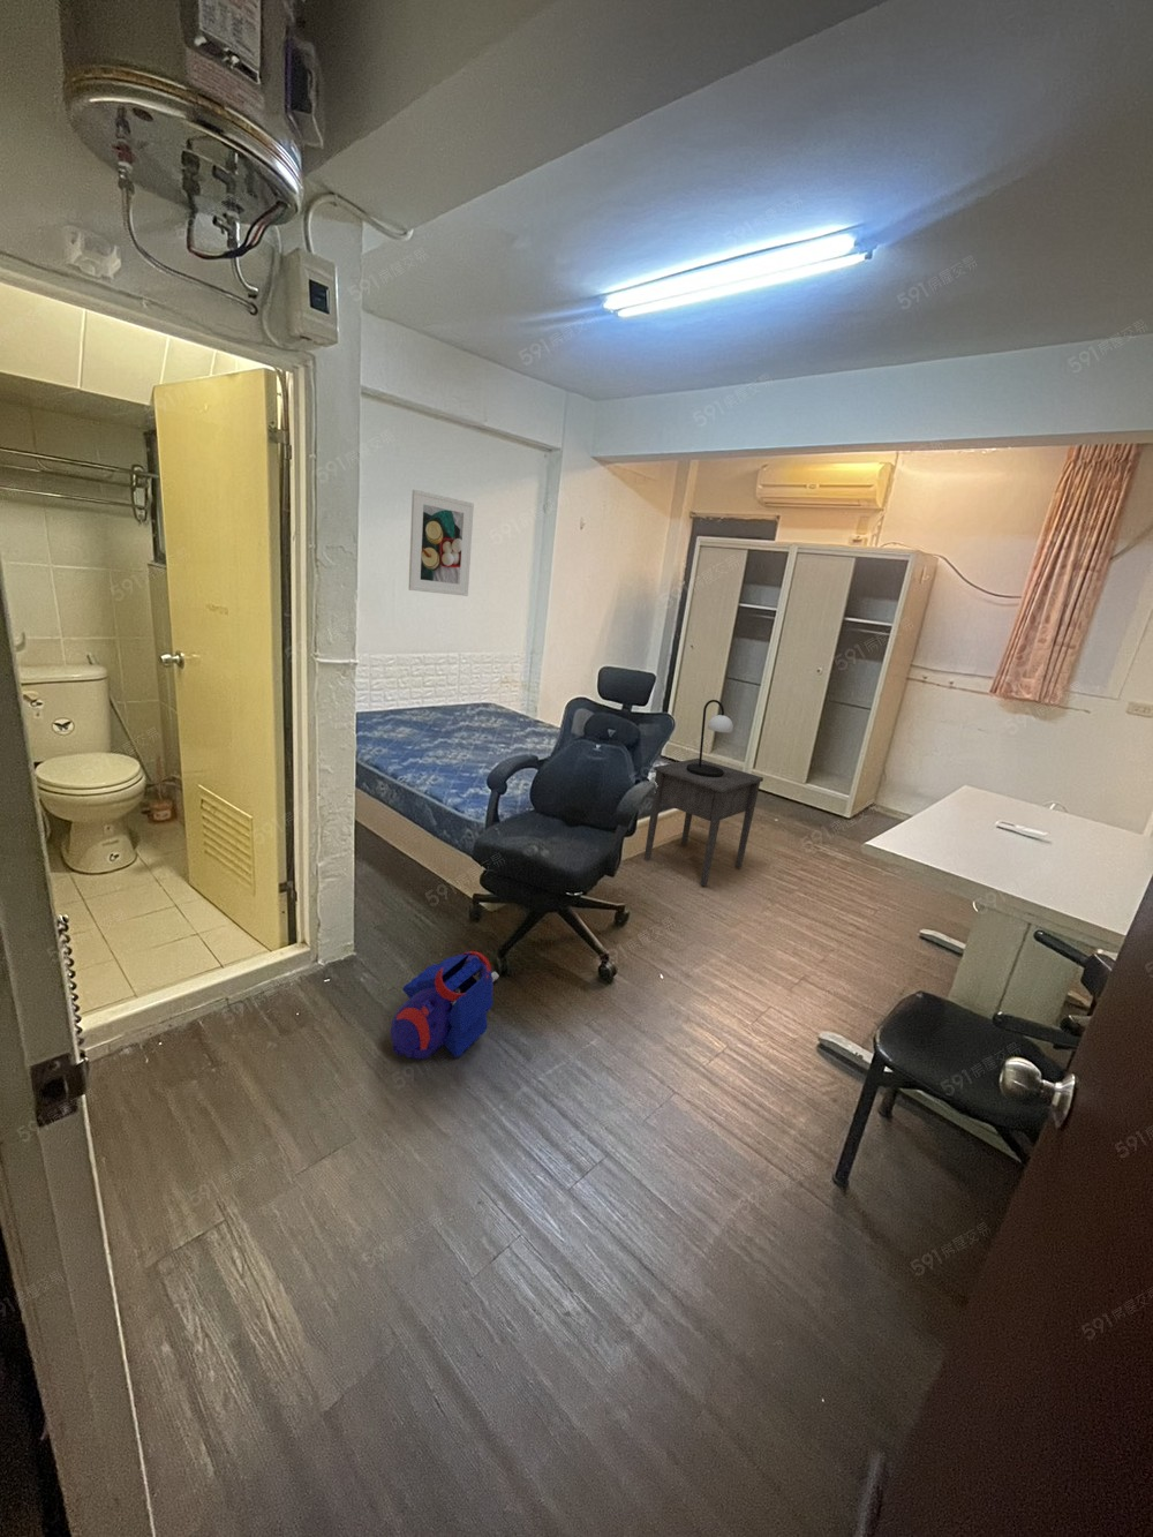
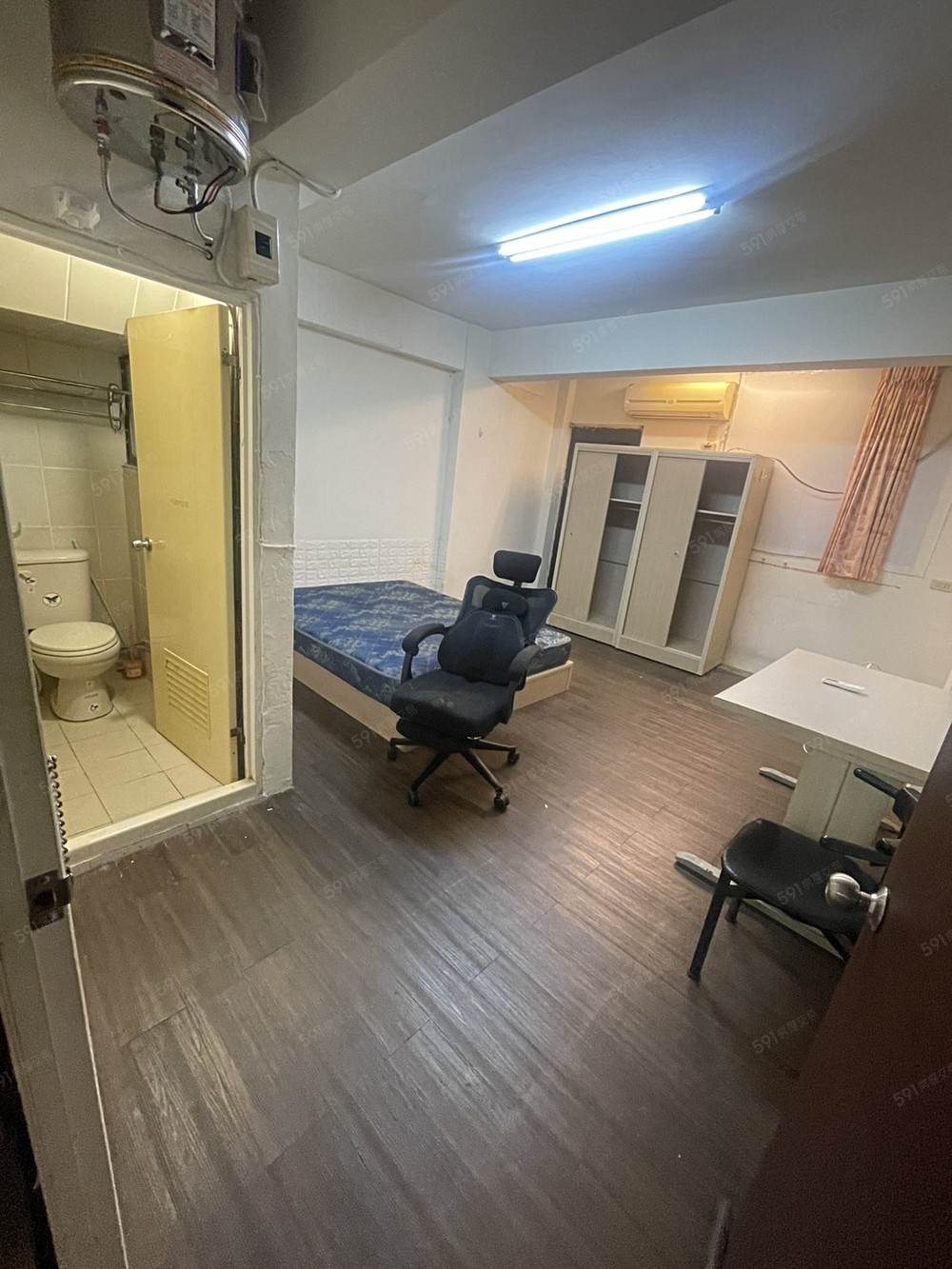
- backpack [390,950,500,1060]
- nightstand [643,757,764,887]
- table lamp [687,699,734,778]
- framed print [408,489,475,597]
